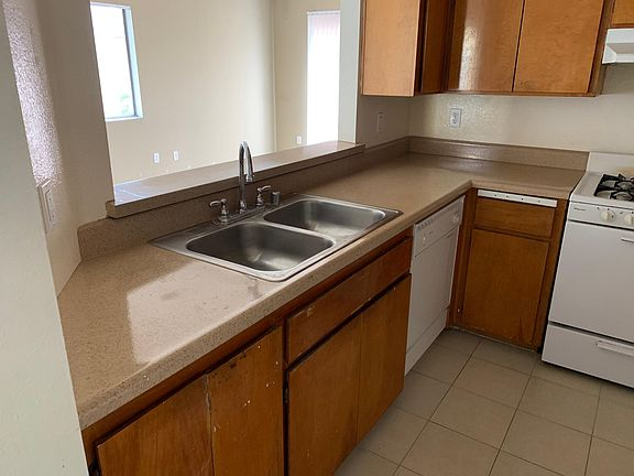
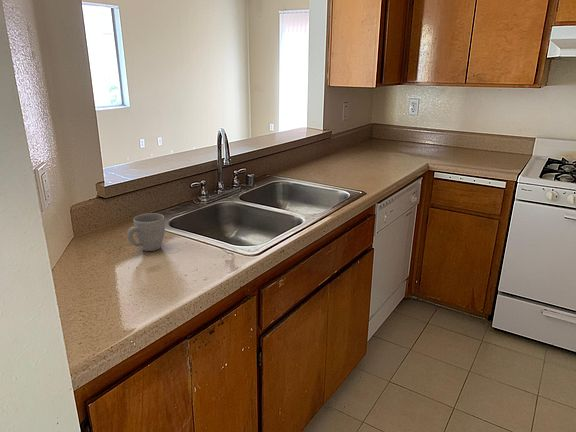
+ mug [126,212,166,252]
